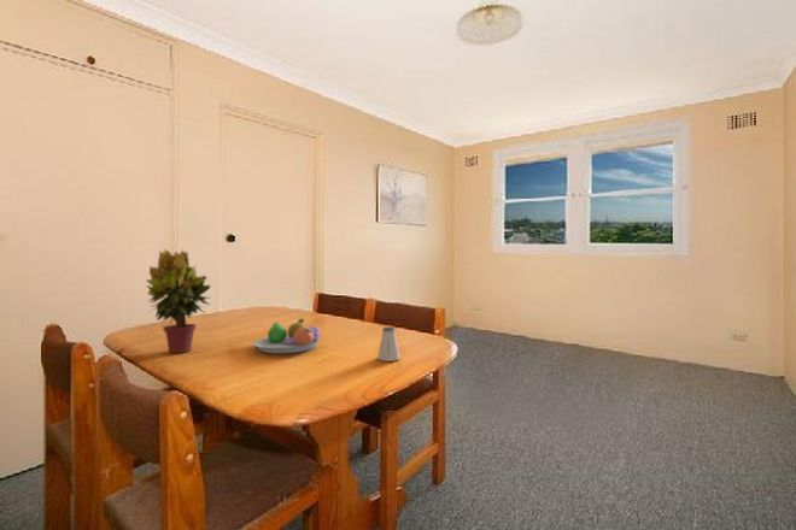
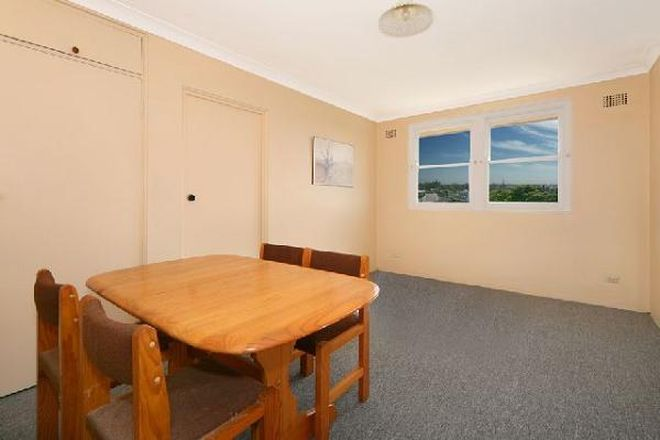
- potted plant [146,247,212,354]
- saltshaker [376,325,402,363]
- fruit bowl [252,317,322,354]
